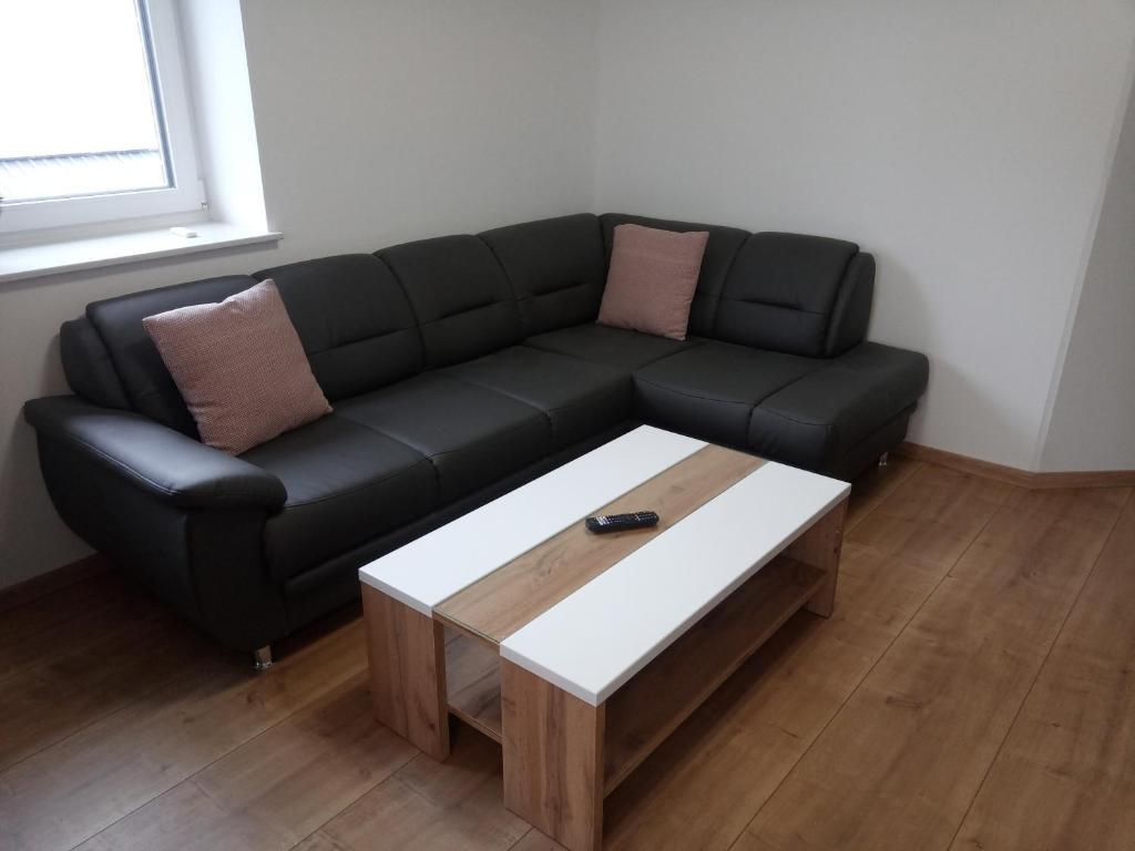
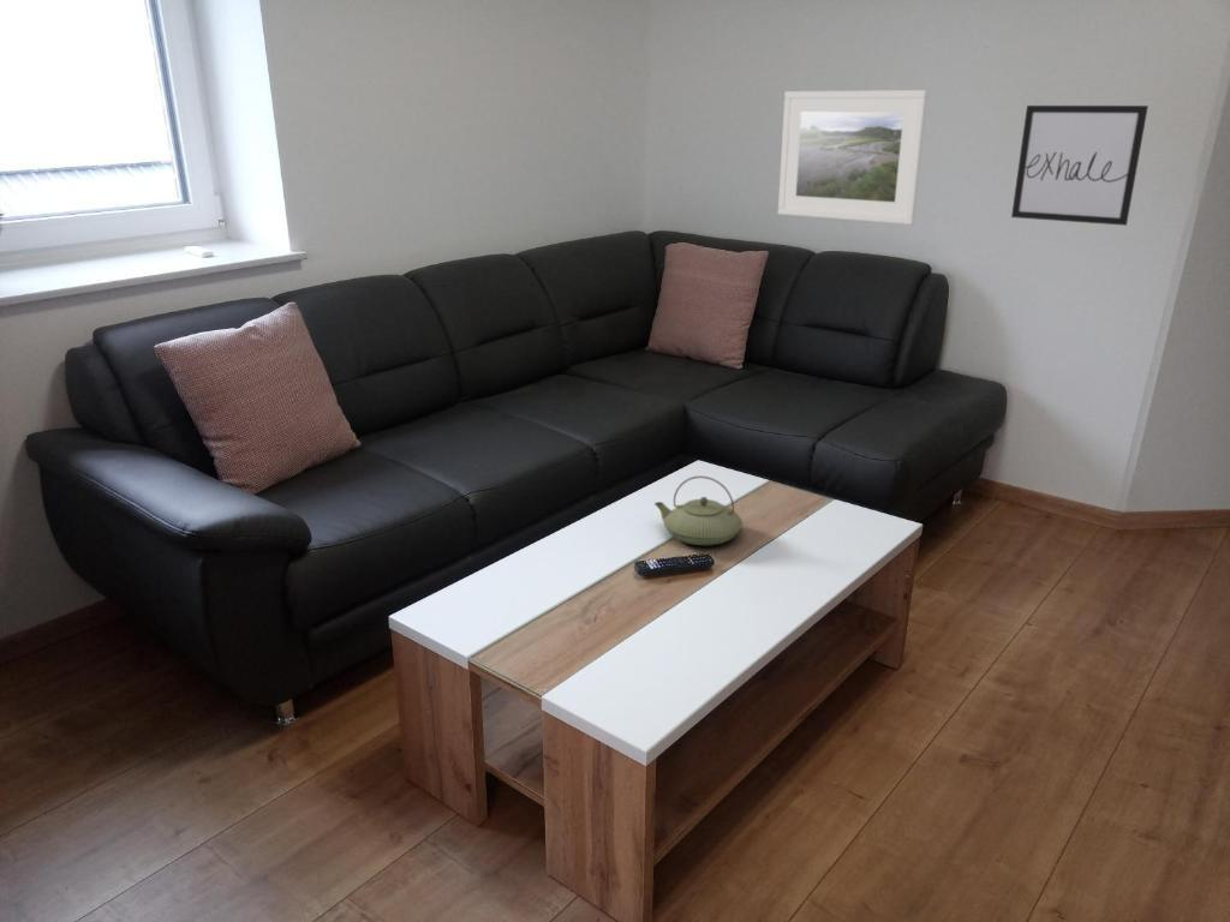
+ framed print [777,89,929,226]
+ wall art [1010,104,1150,227]
+ teapot [653,475,744,546]
